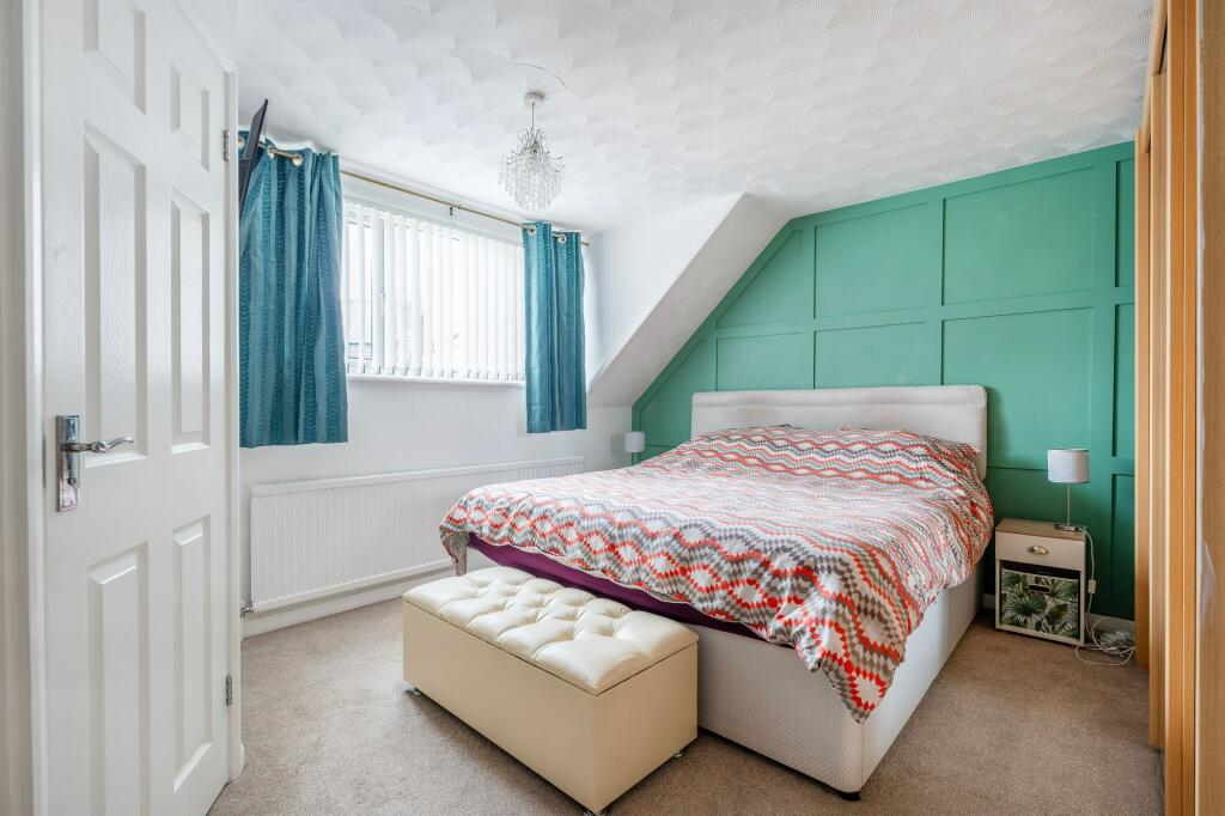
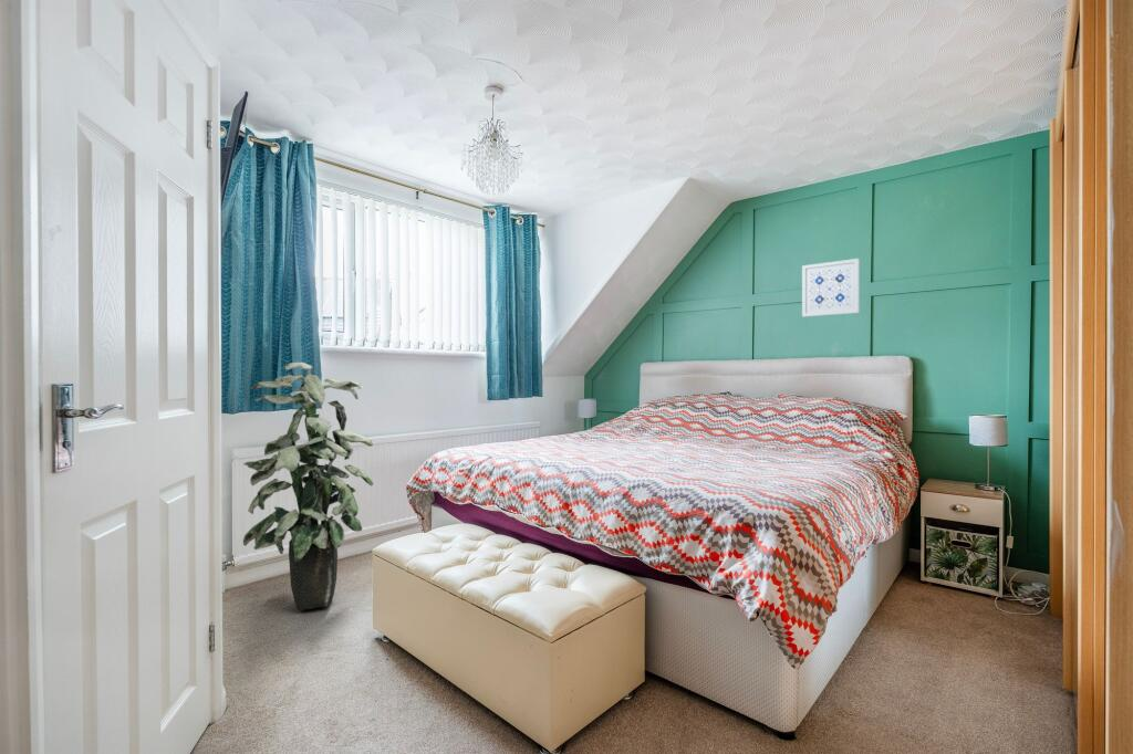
+ indoor plant [242,362,374,611]
+ wall art [801,258,861,318]
